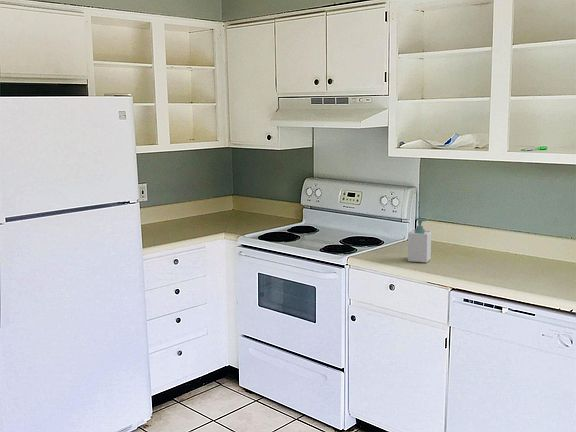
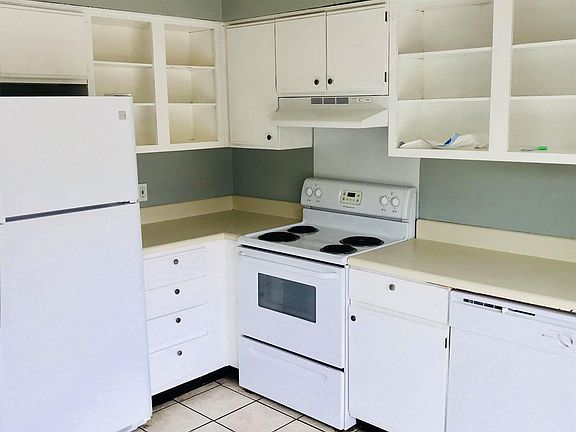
- soap bottle [407,217,432,263]
